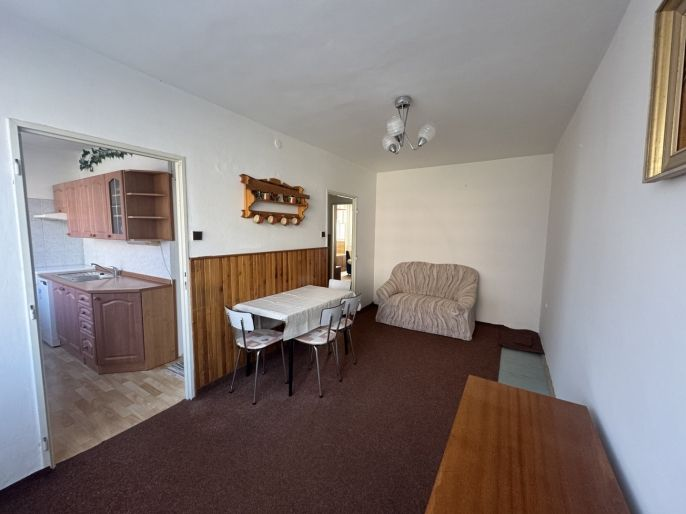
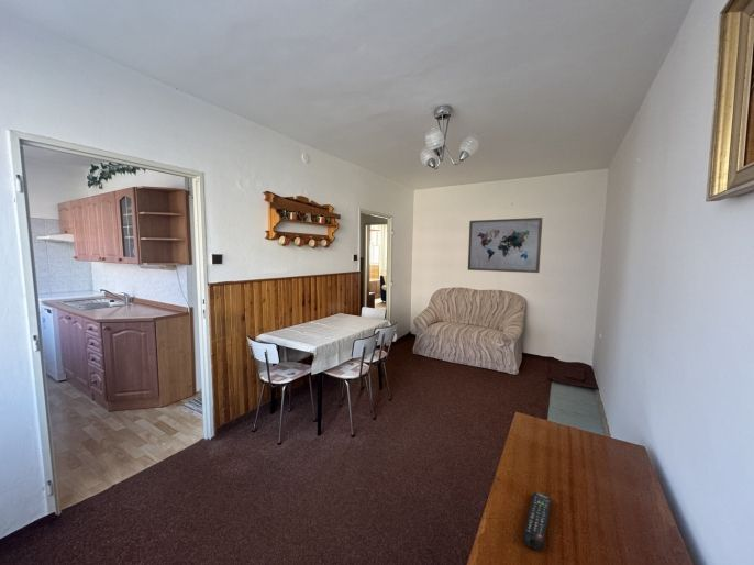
+ wall art [467,217,544,274]
+ remote control [522,490,553,552]
